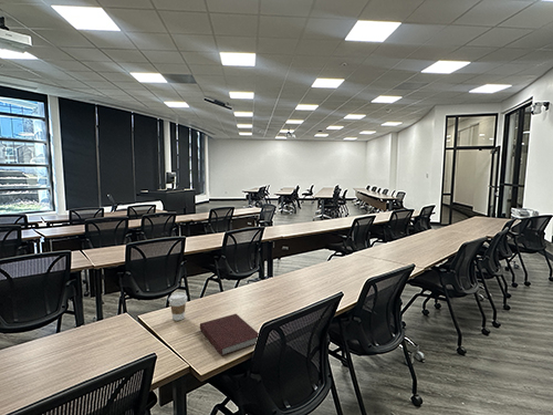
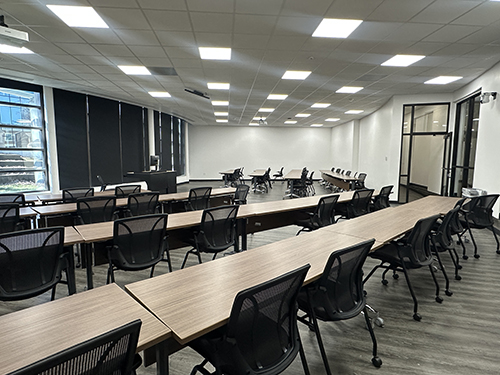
- coffee cup [168,292,188,322]
- notebook [199,313,260,357]
